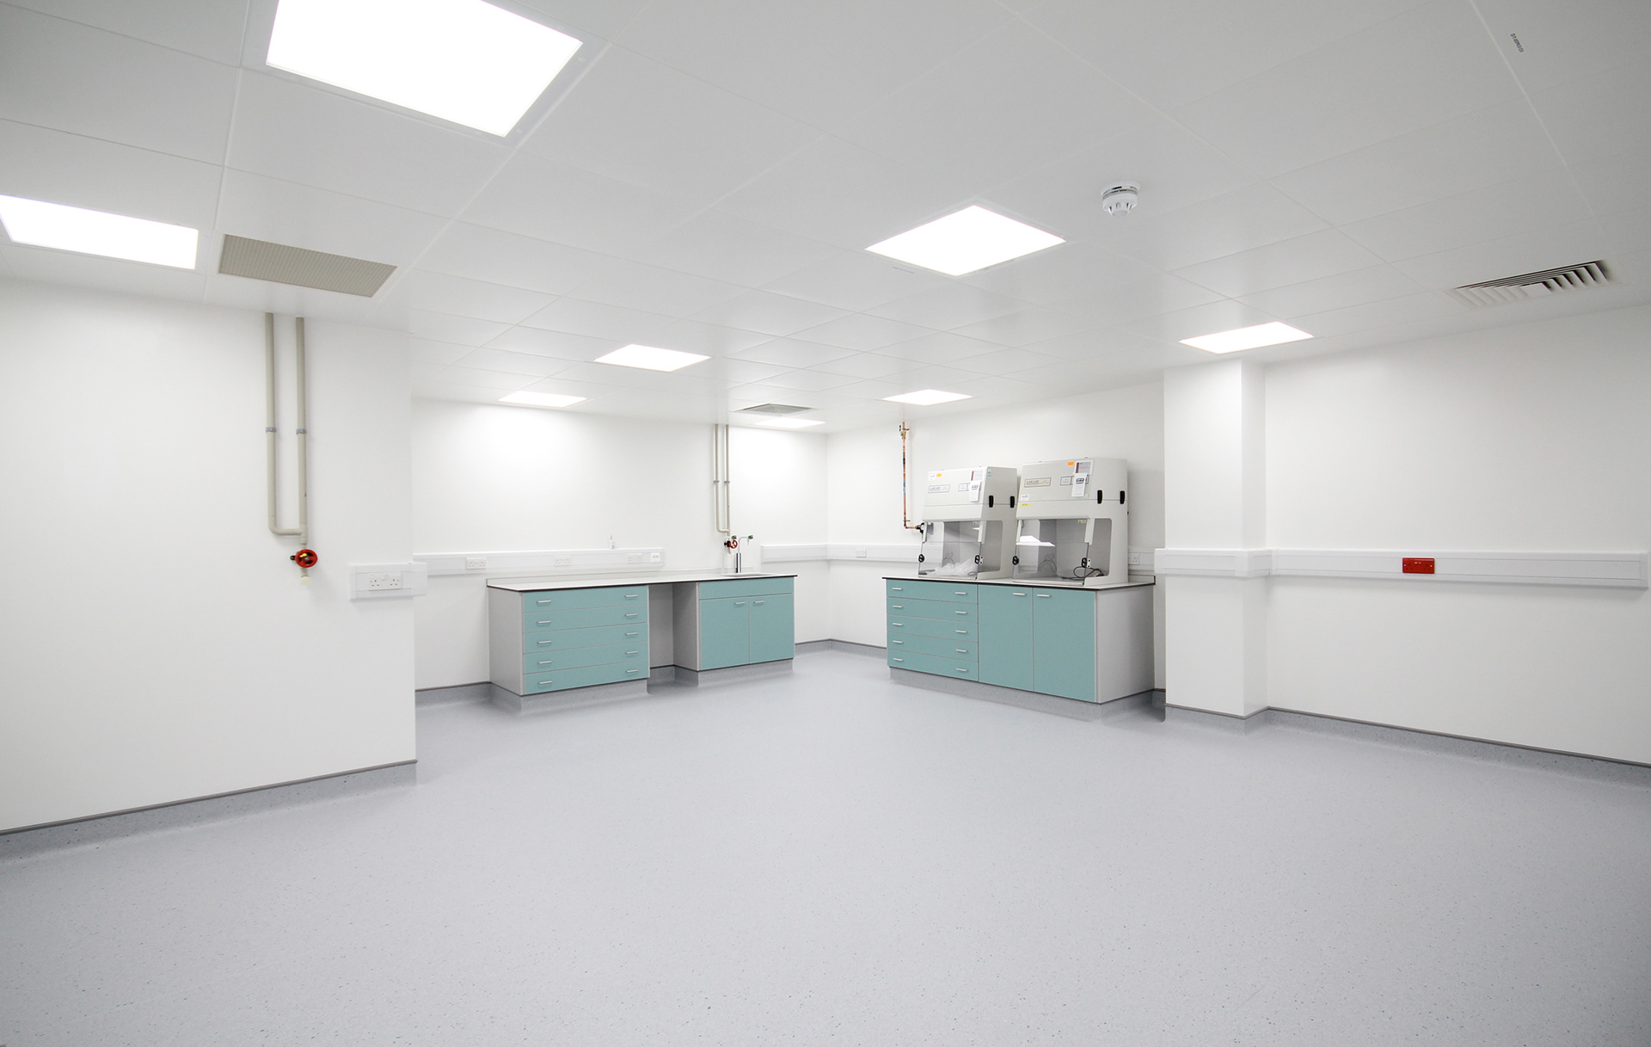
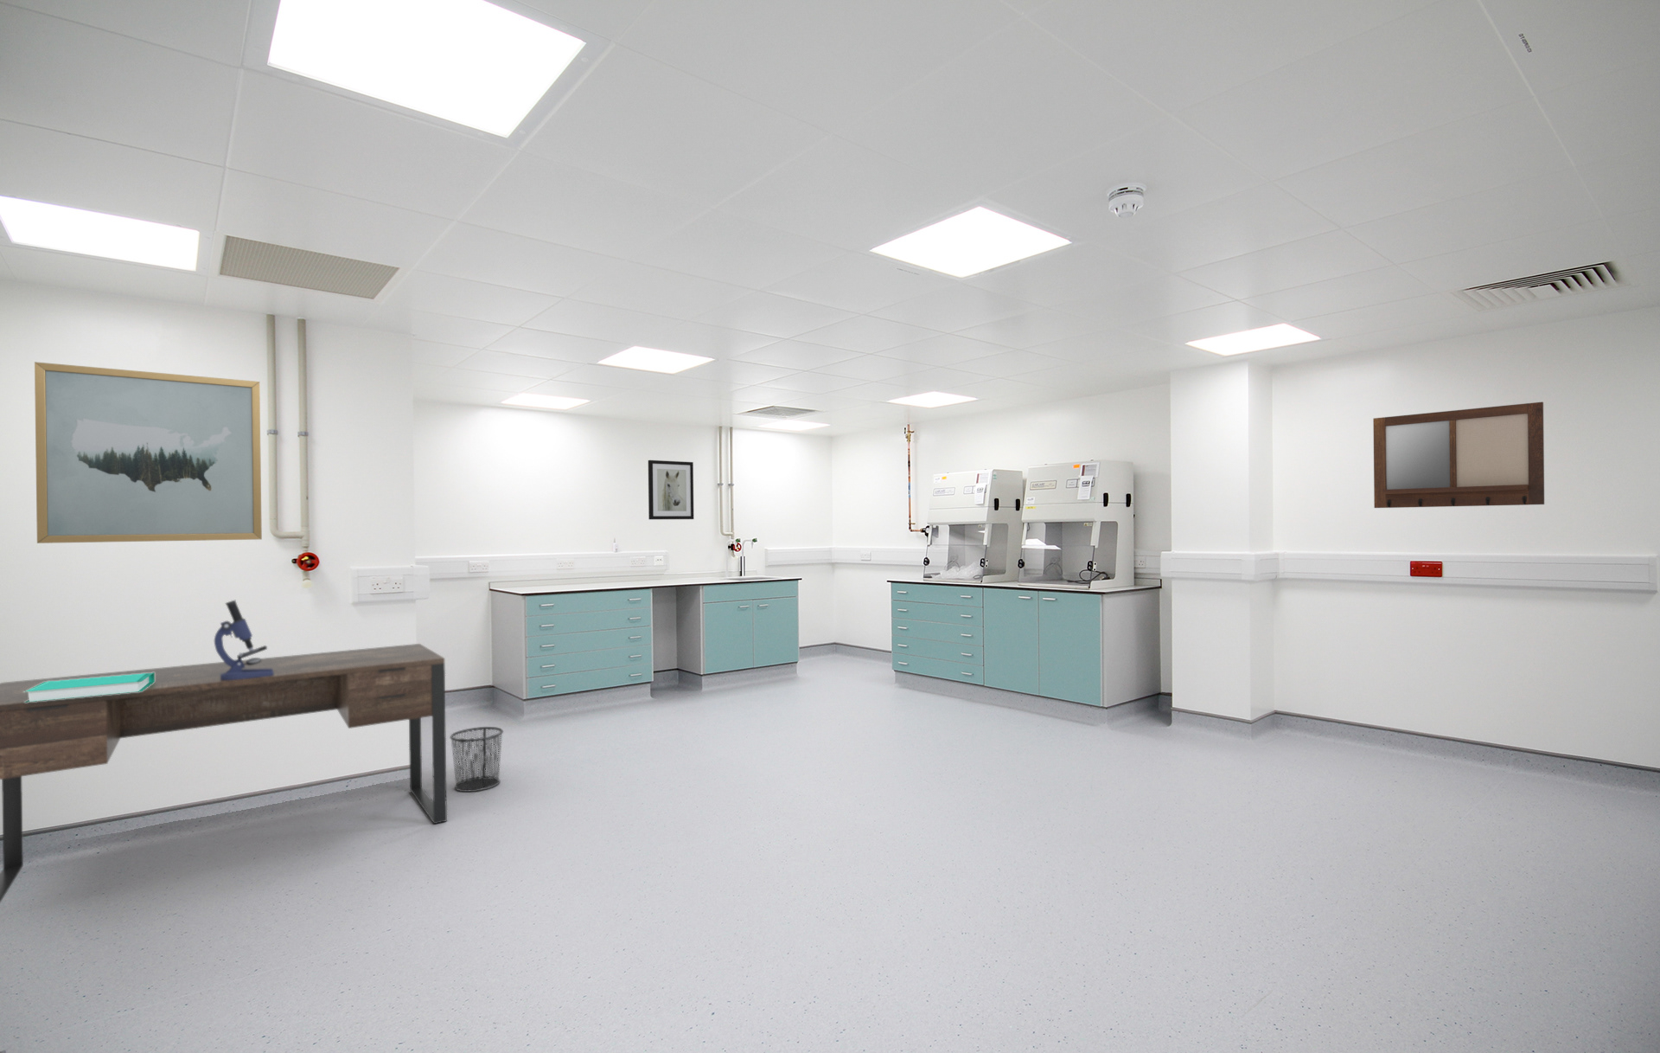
+ writing board [1372,402,1545,508]
+ desk [0,643,448,903]
+ waste bin [449,726,505,793]
+ wall art [34,361,263,545]
+ wall art [647,460,694,520]
+ binder [23,672,155,702]
+ microscope [214,599,275,680]
